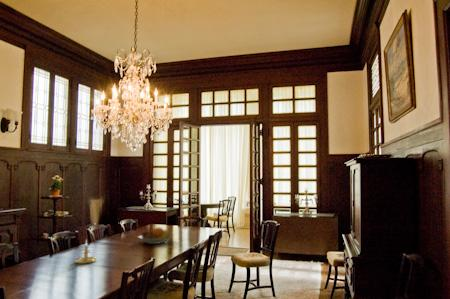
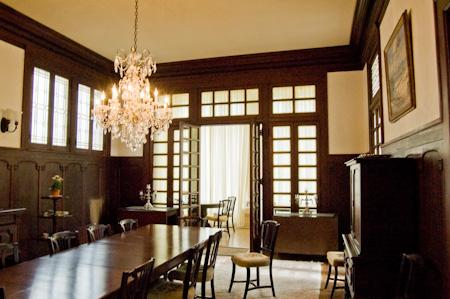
- fruit bowl [137,227,174,245]
- candle holder [74,238,97,265]
